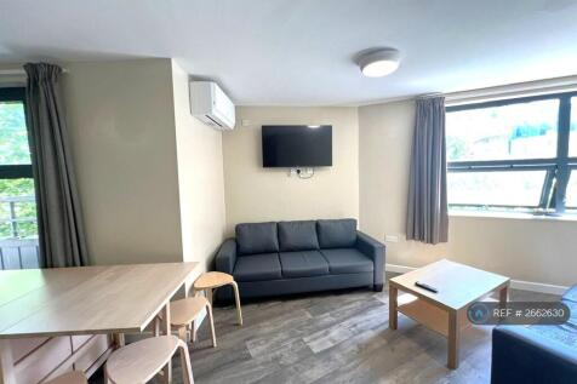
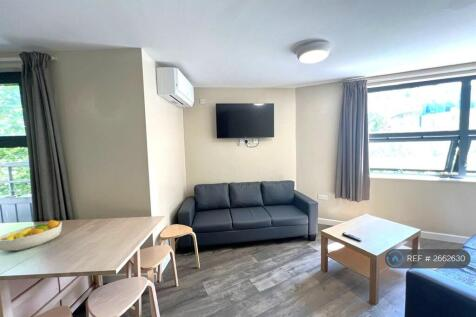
+ fruit bowl [0,219,63,252]
